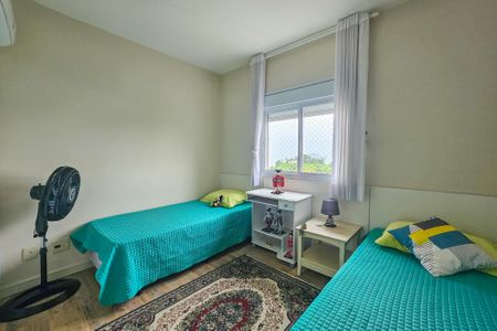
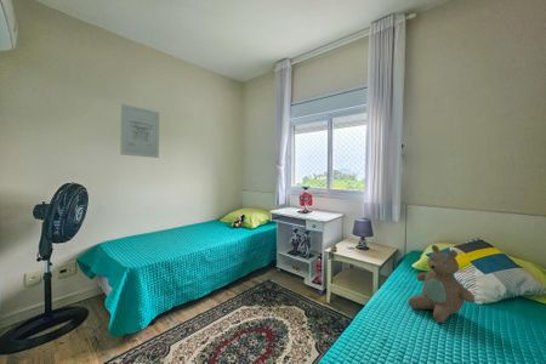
+ wall art [119,103,160,159]
+ teddy bear [408,244,476,324]
